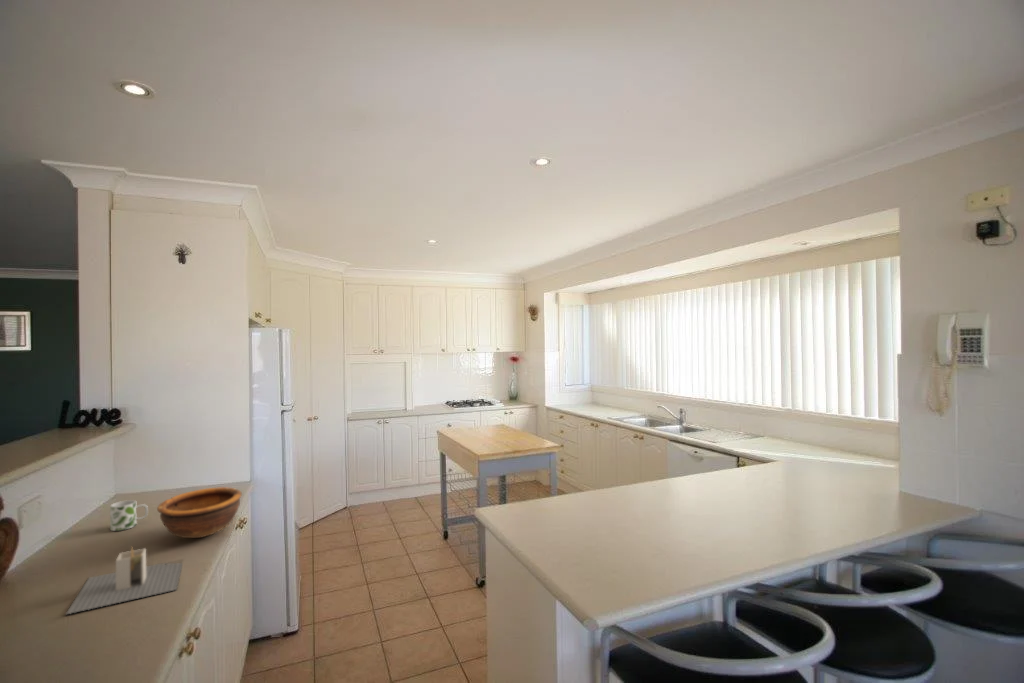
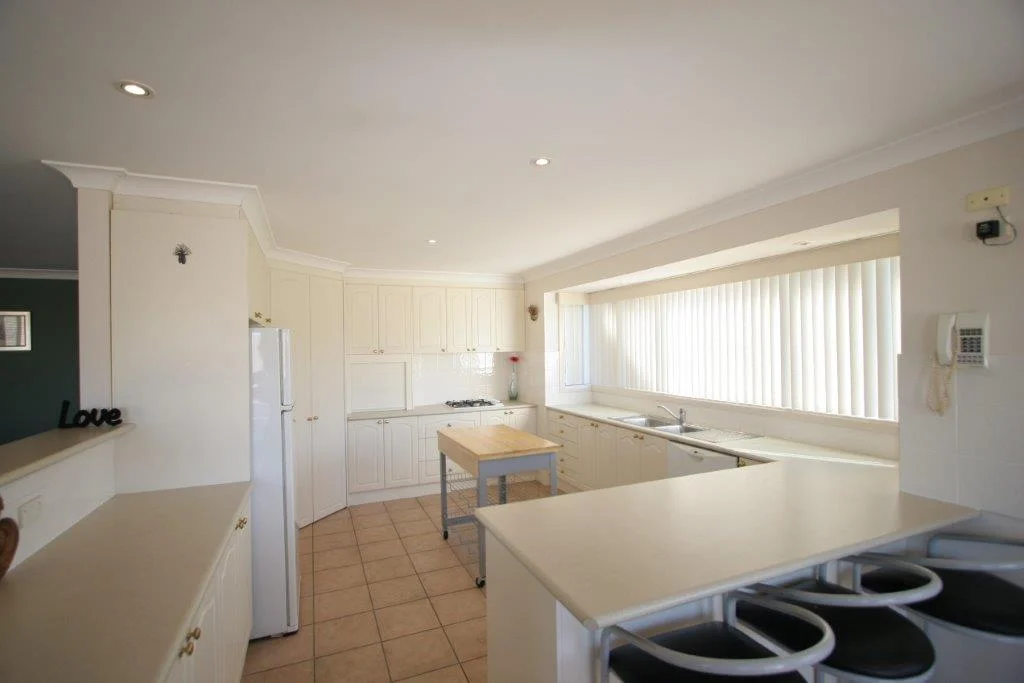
- utensil holder [64,546,184,616]
- bowl [156,486,243,539]
- mug [109,499,149,532]
